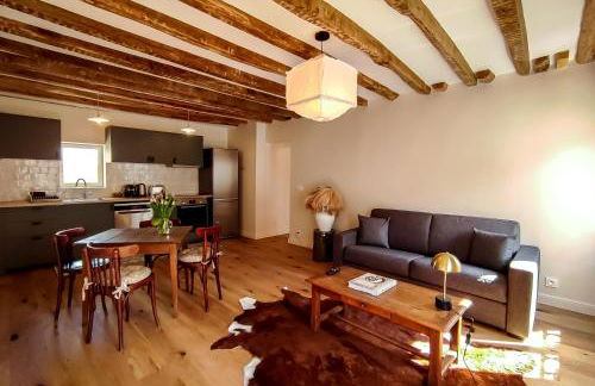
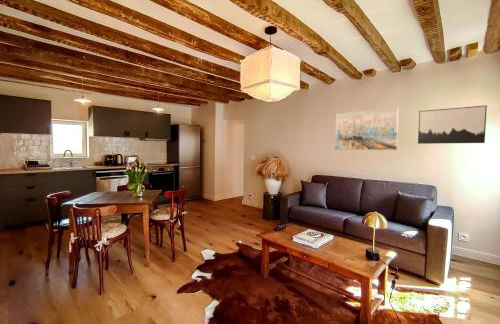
+ wall art [417,104,488,145]
+ wall art [334,106,399,151]
